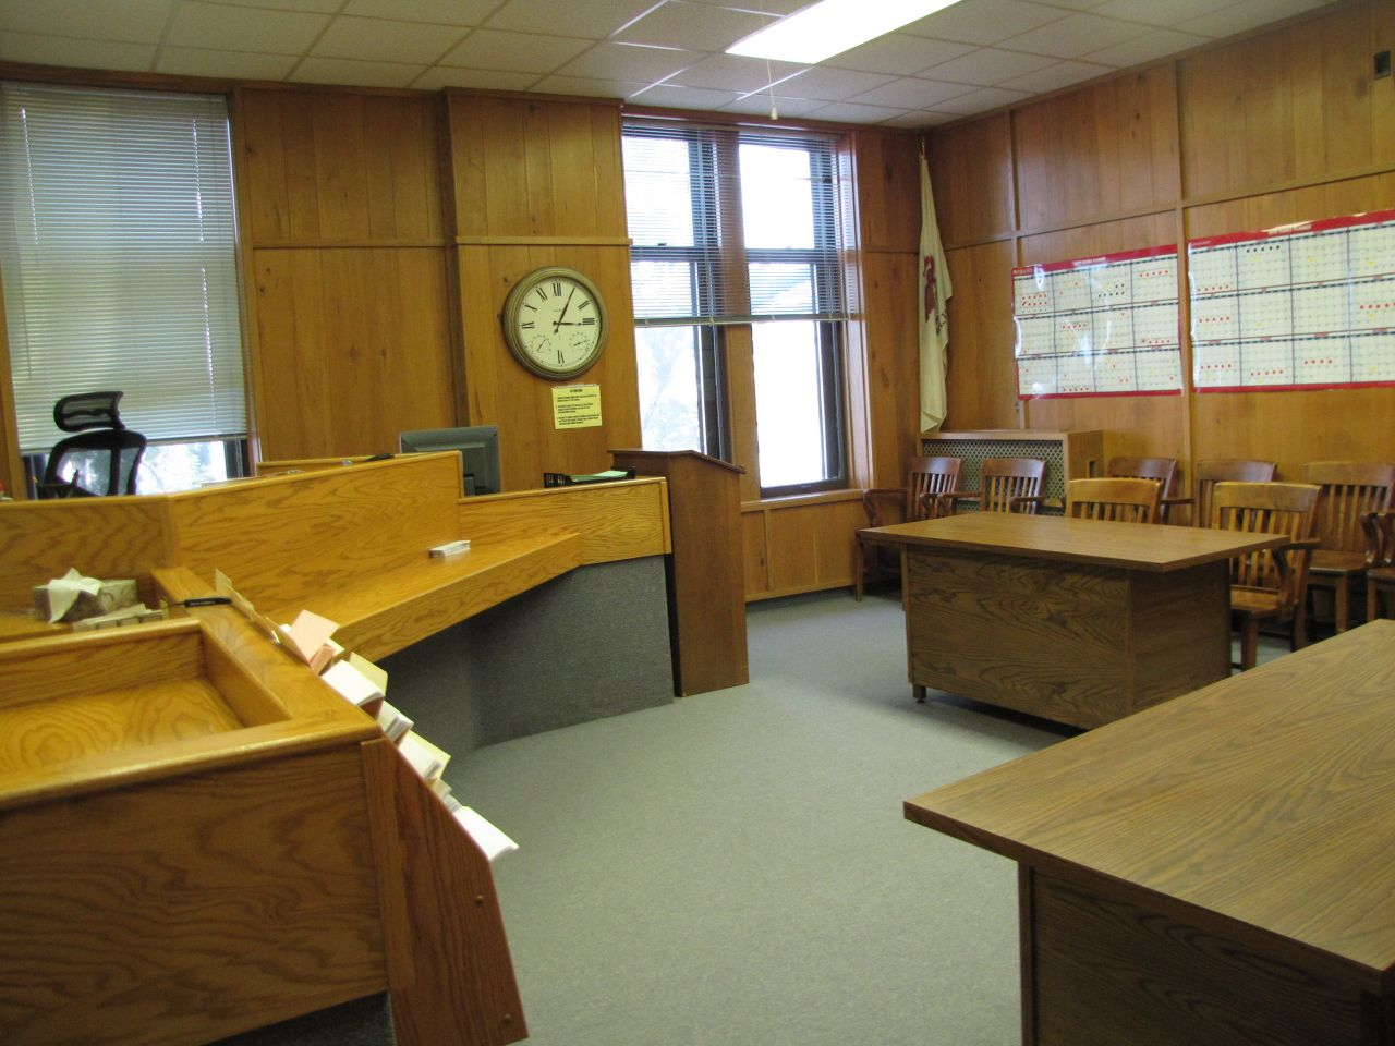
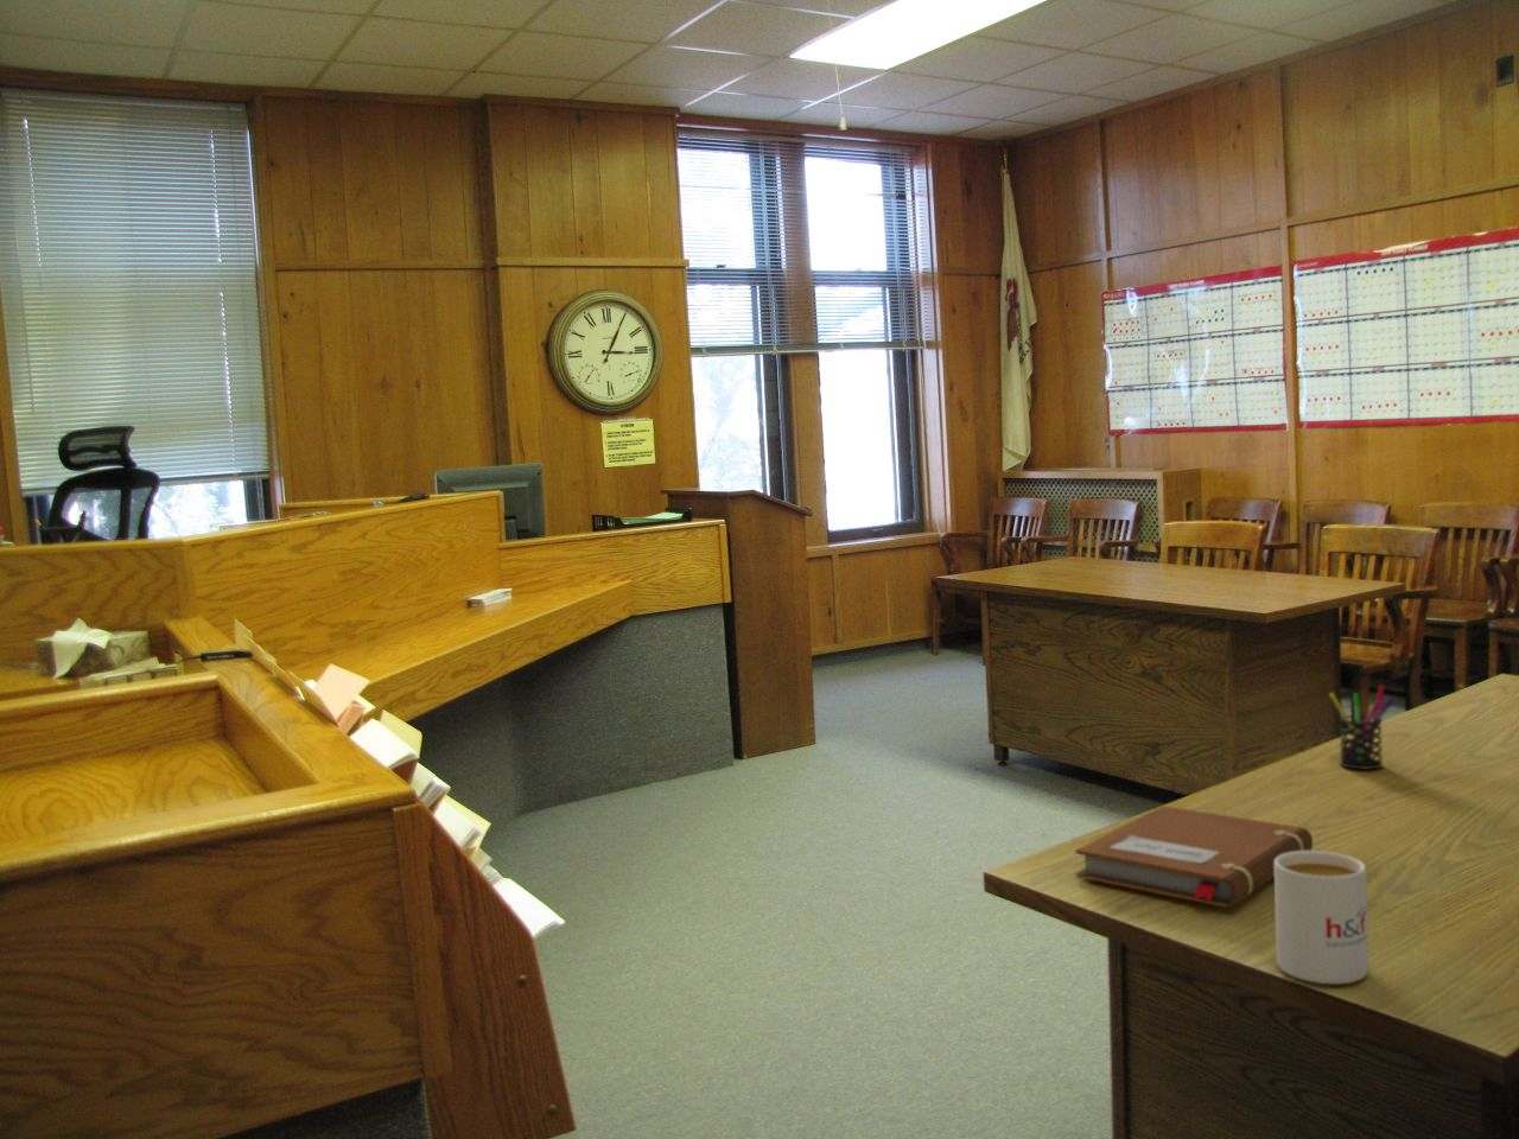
+ pen holder [1328,683,1395,770]
+ mug [1274,849,1369,986]
+ notebook [1074,804,1313,909]
